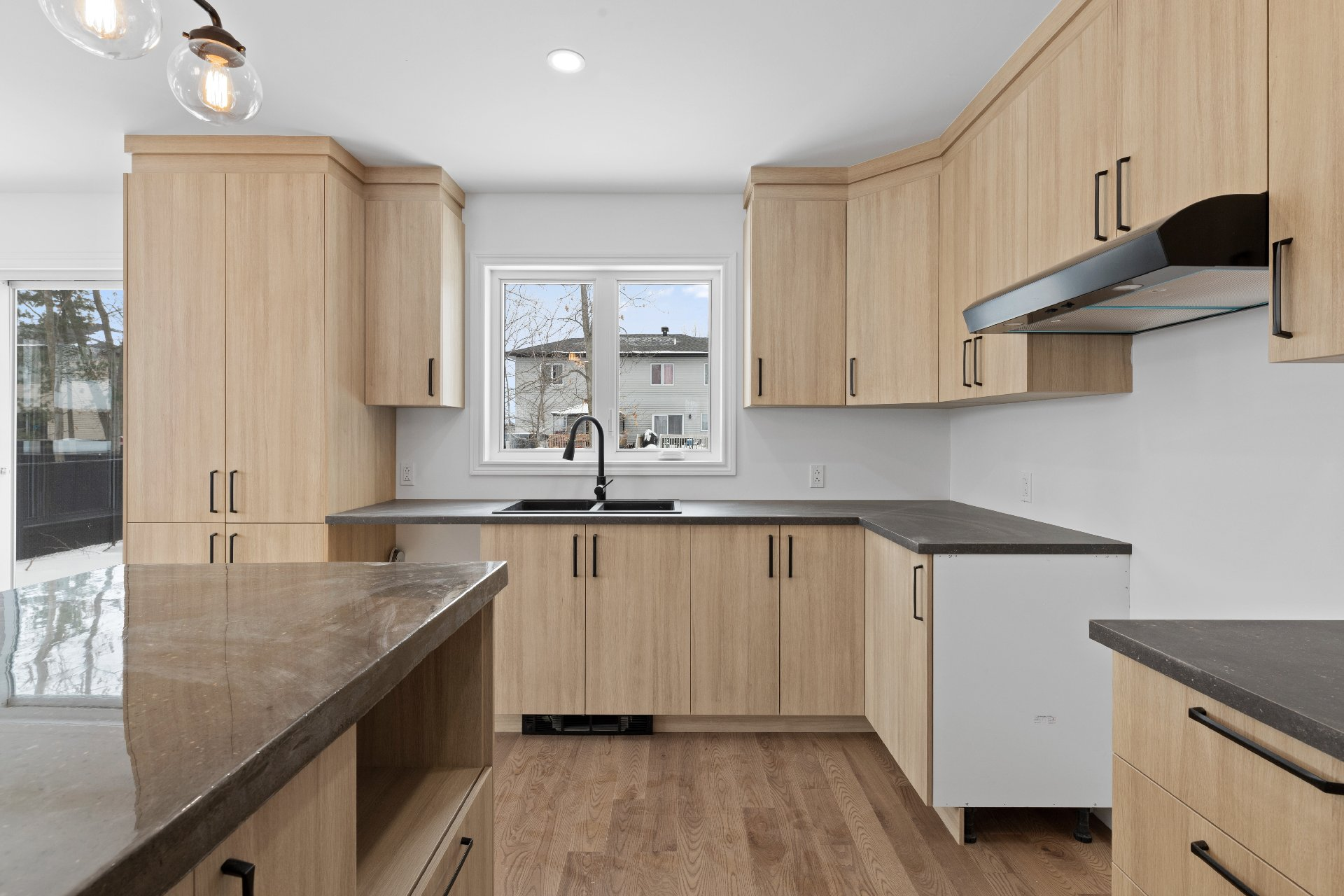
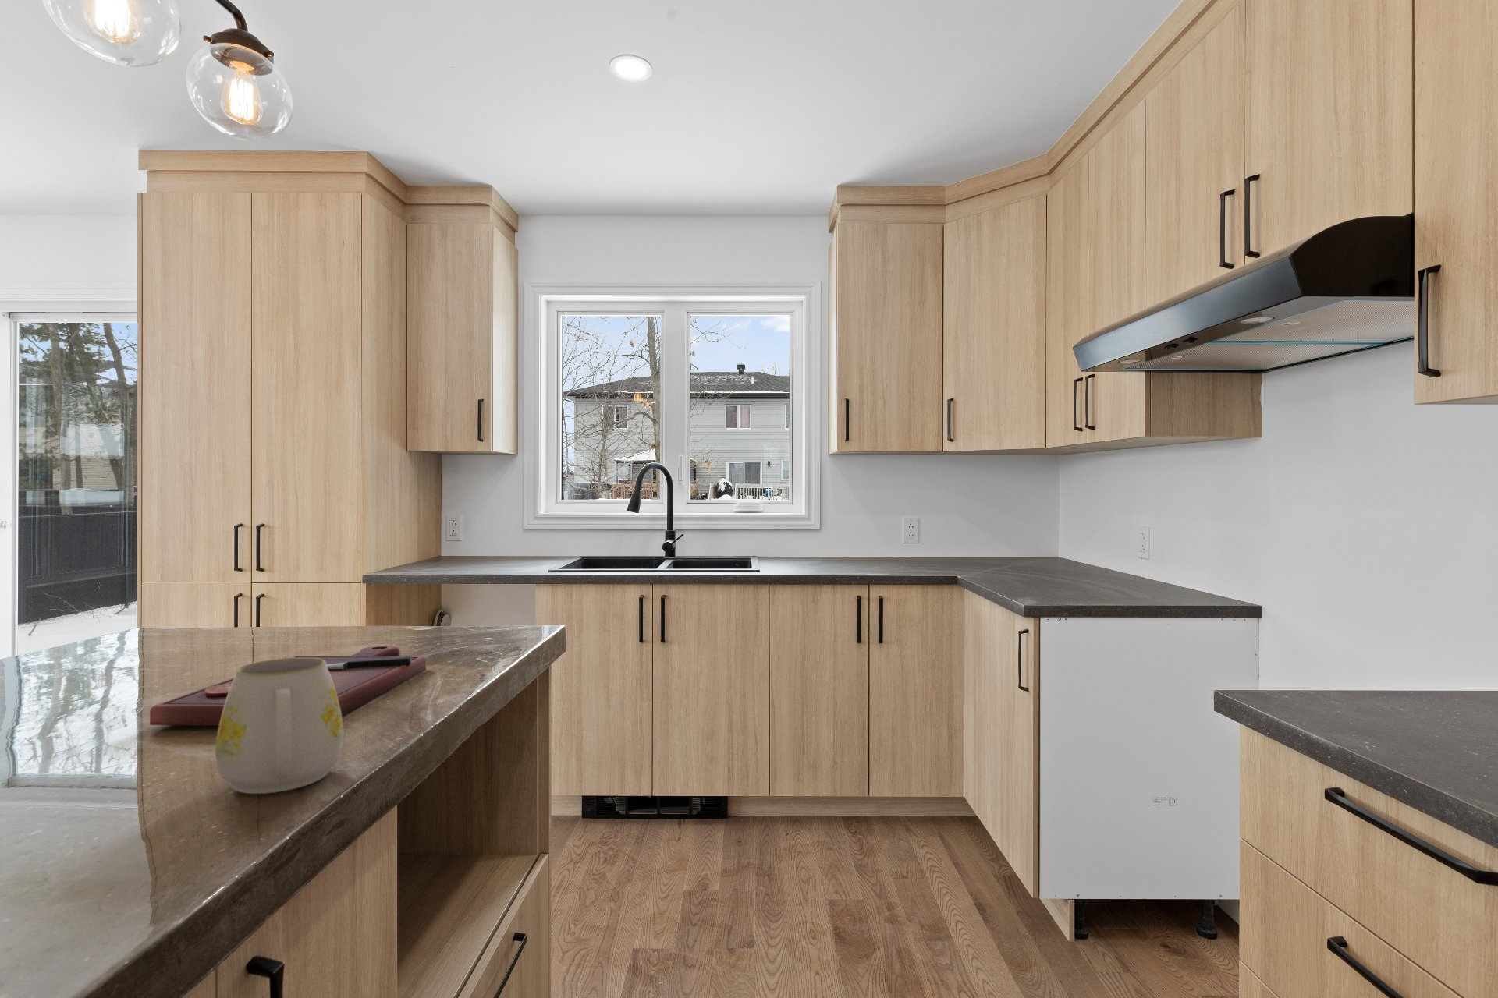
+ mug [215,657,344,794]
+ cutting board [149,645,427,726]
